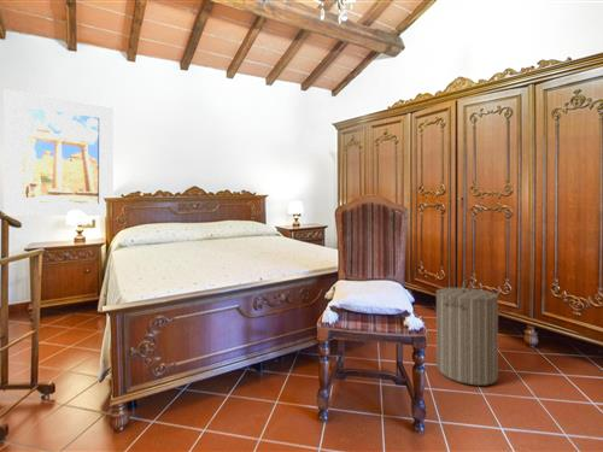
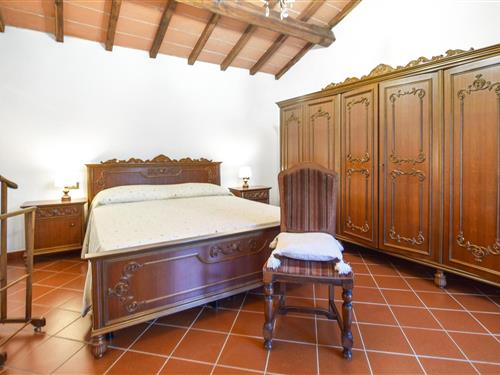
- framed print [2,88,115,218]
- laundry hamper [435,278,499,387]
